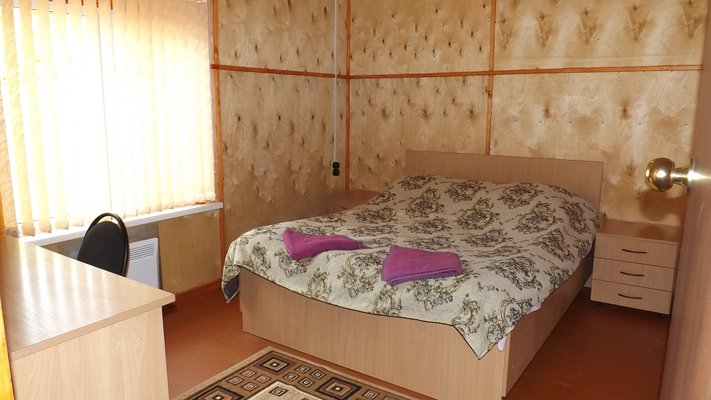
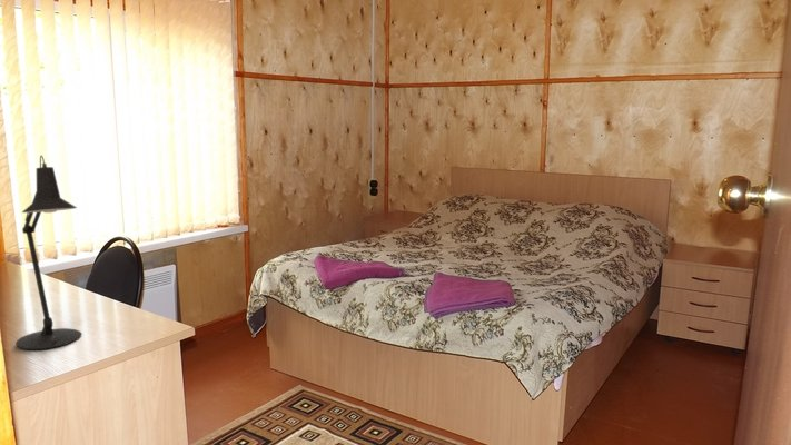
+ desk lamp [14,155,82,350]
